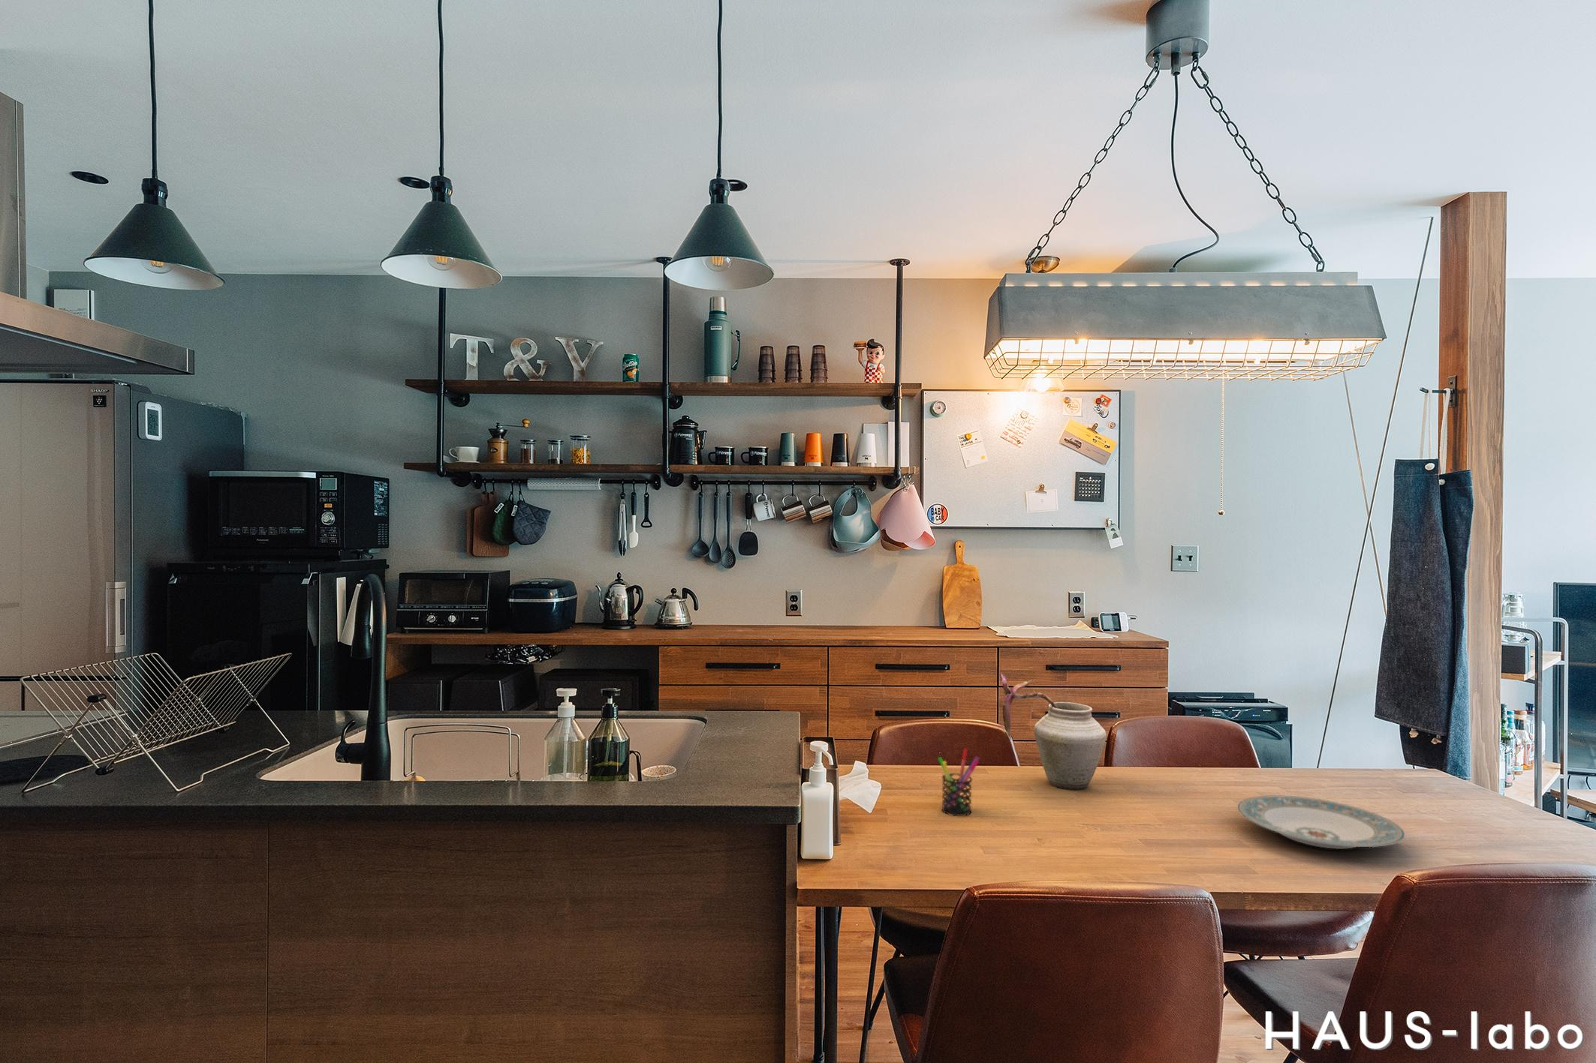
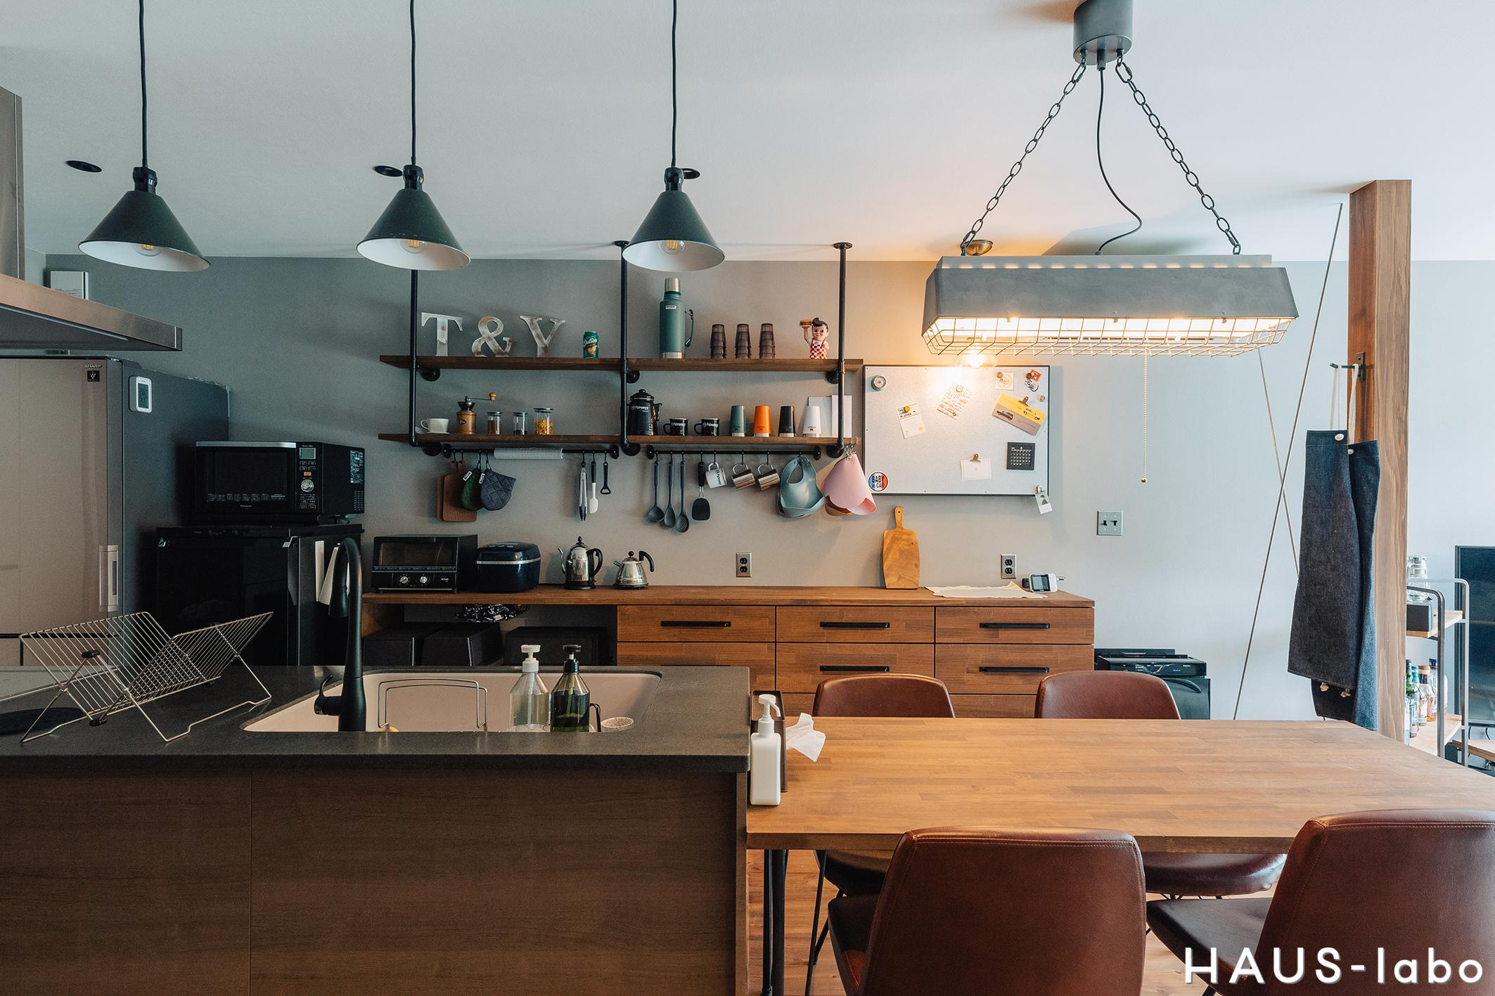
- vase [999,673,1107,790]
- plate [1238,795,1405,849]
- pen holder [937,747,980,817]
